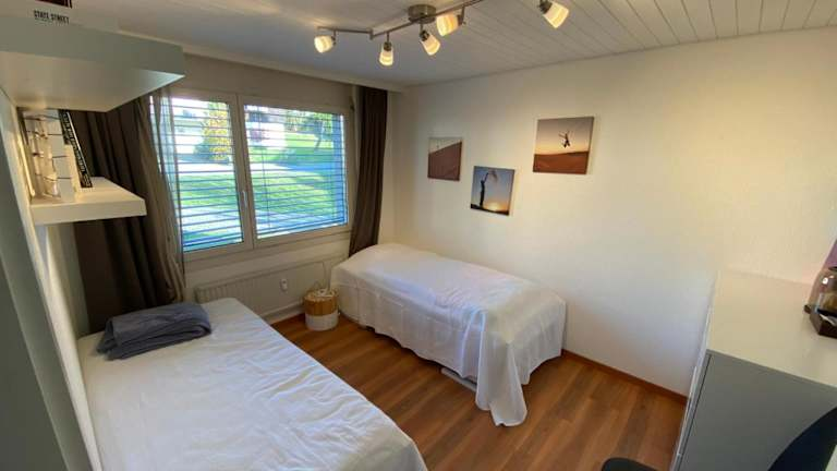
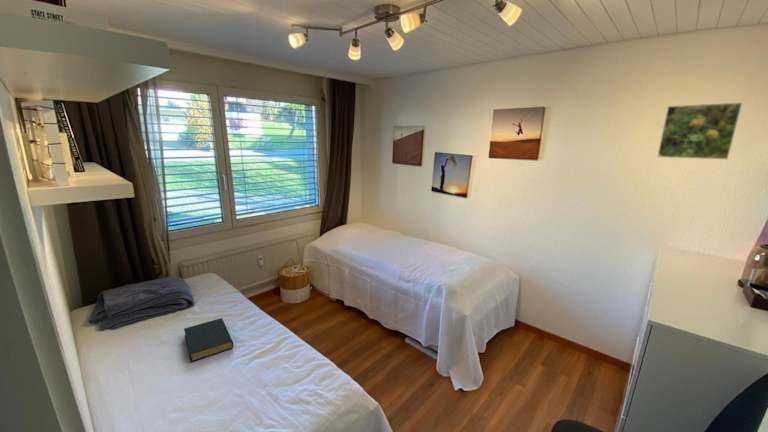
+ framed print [656,101,744,160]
+ hardback book [183,317,234,363]
